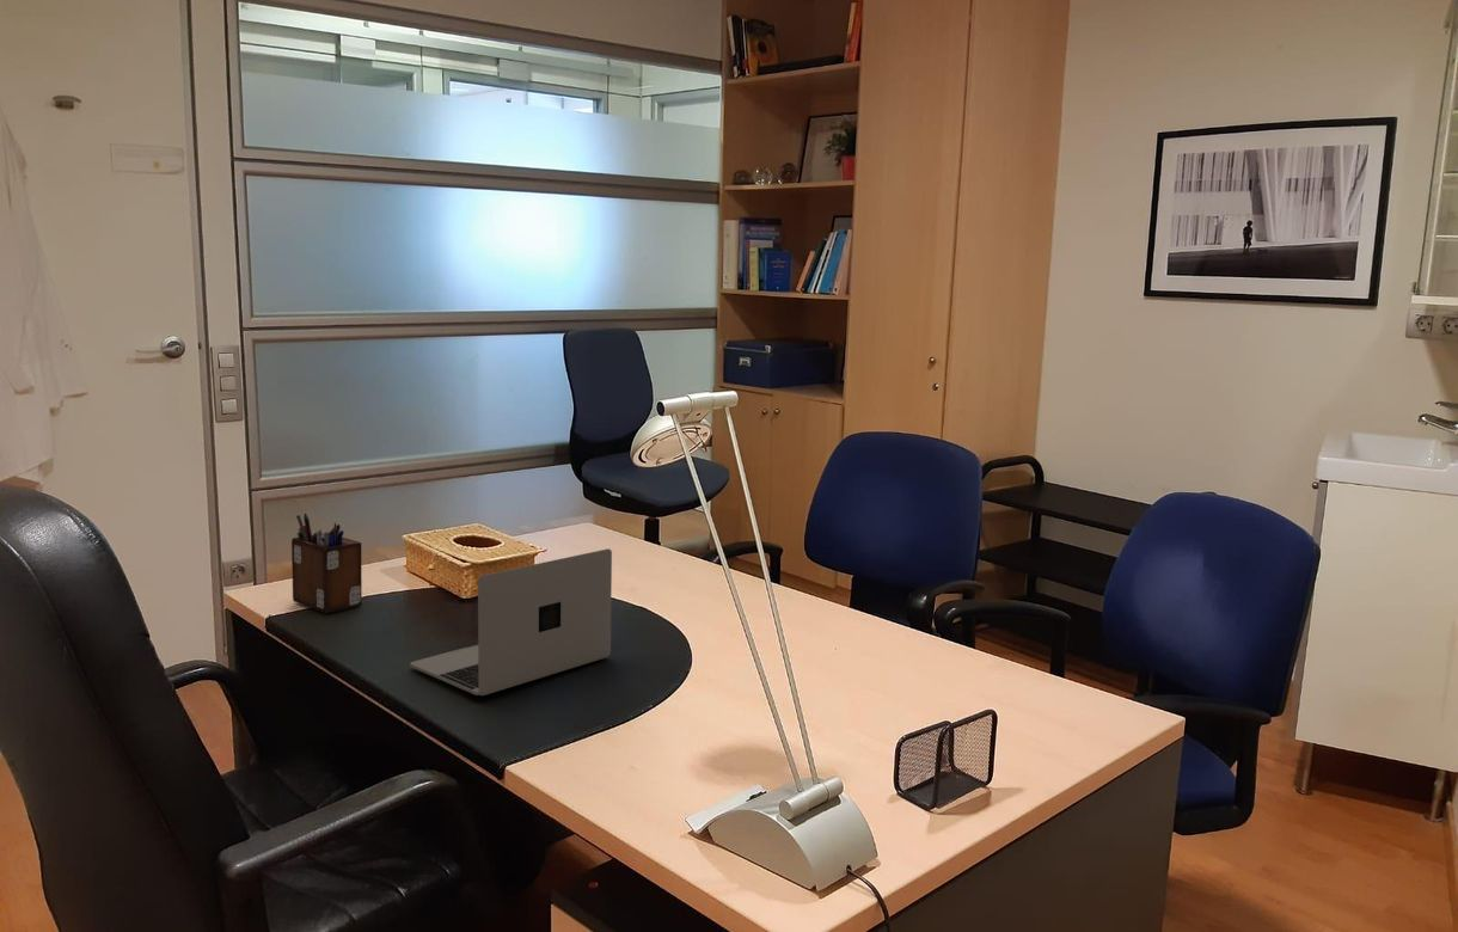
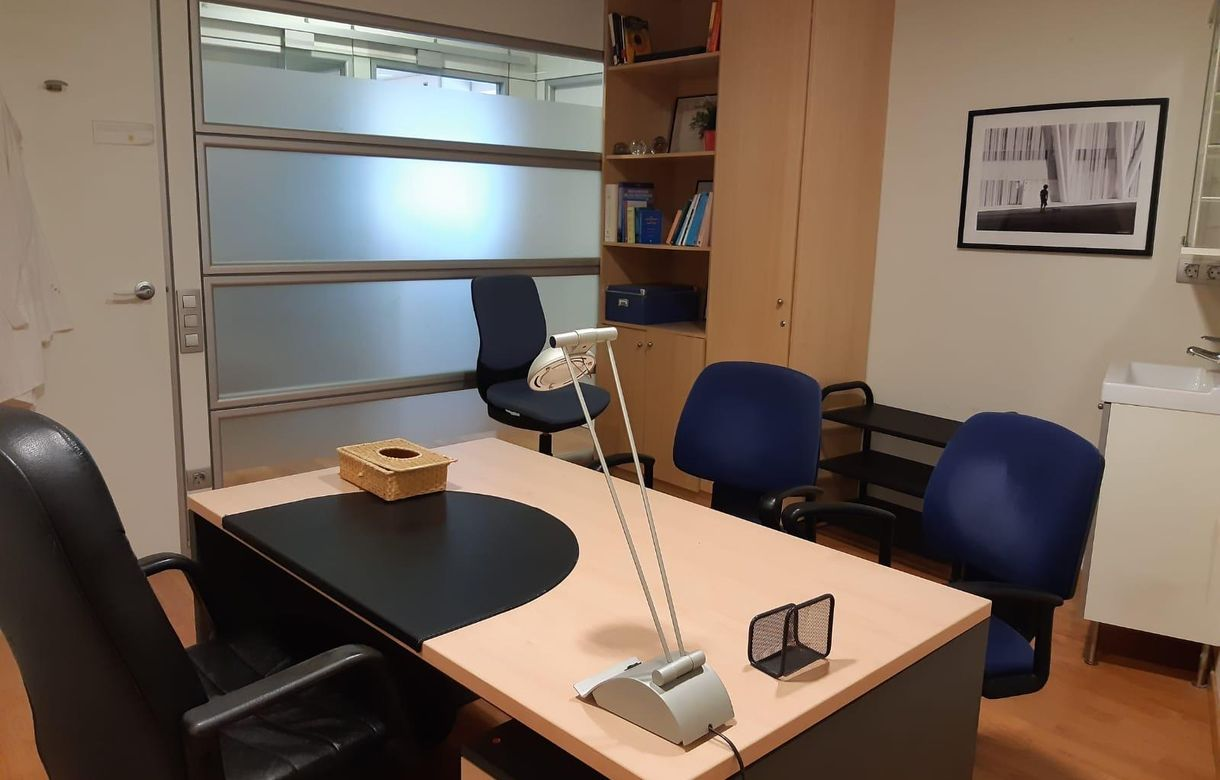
- desk organizer [290,513,363,614]
- laptop [409,548,613,697]
